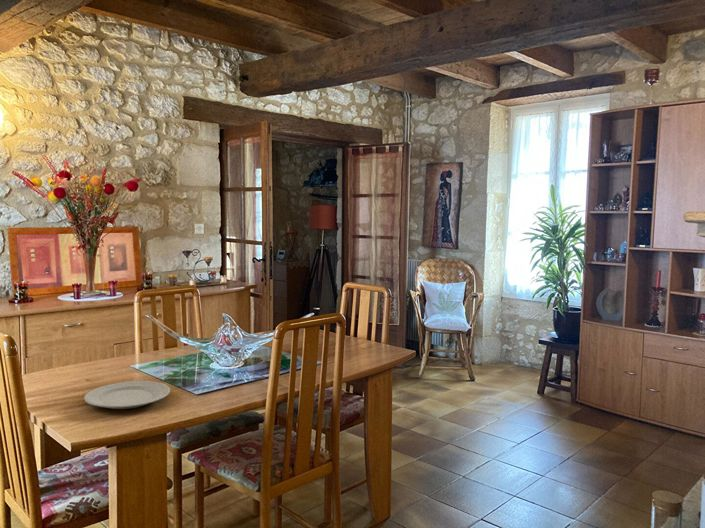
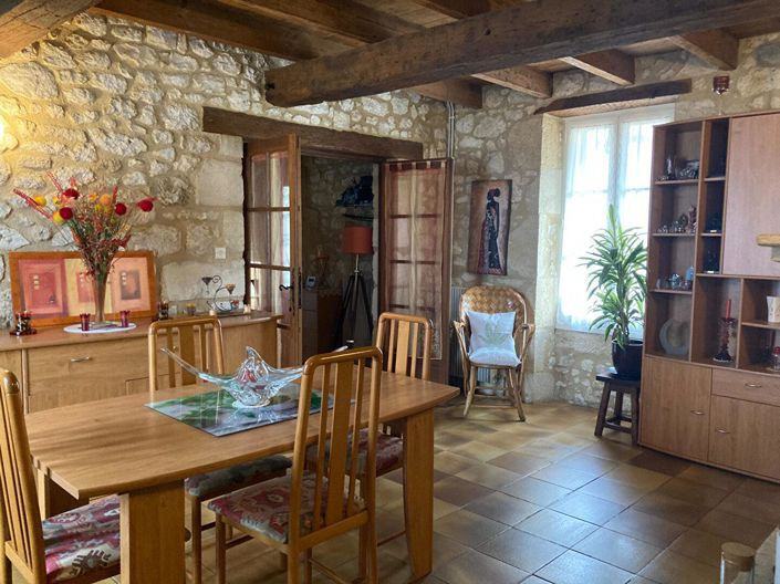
- chinaware [83,380,171,410]
